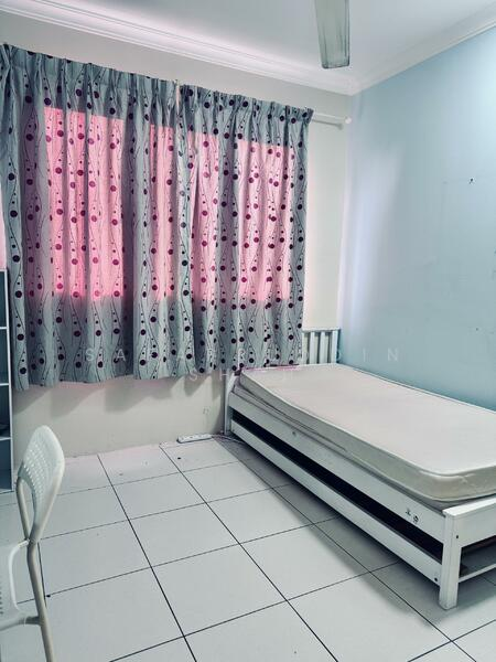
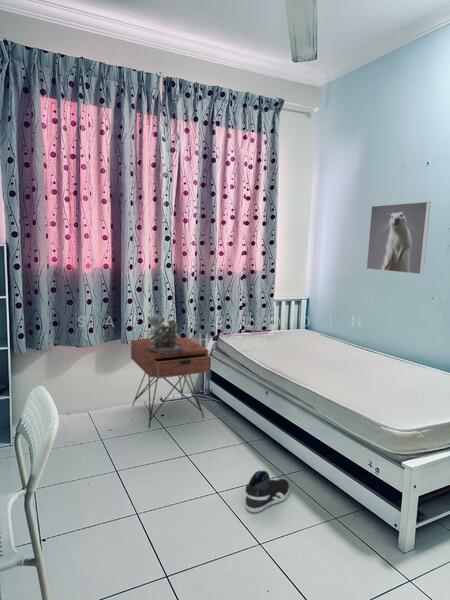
+ sneaker [244,470,291,514]
+ nightstand [130,337,212,429]
+ succulent plant [141,314,182,354]
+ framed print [365,201,432,275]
